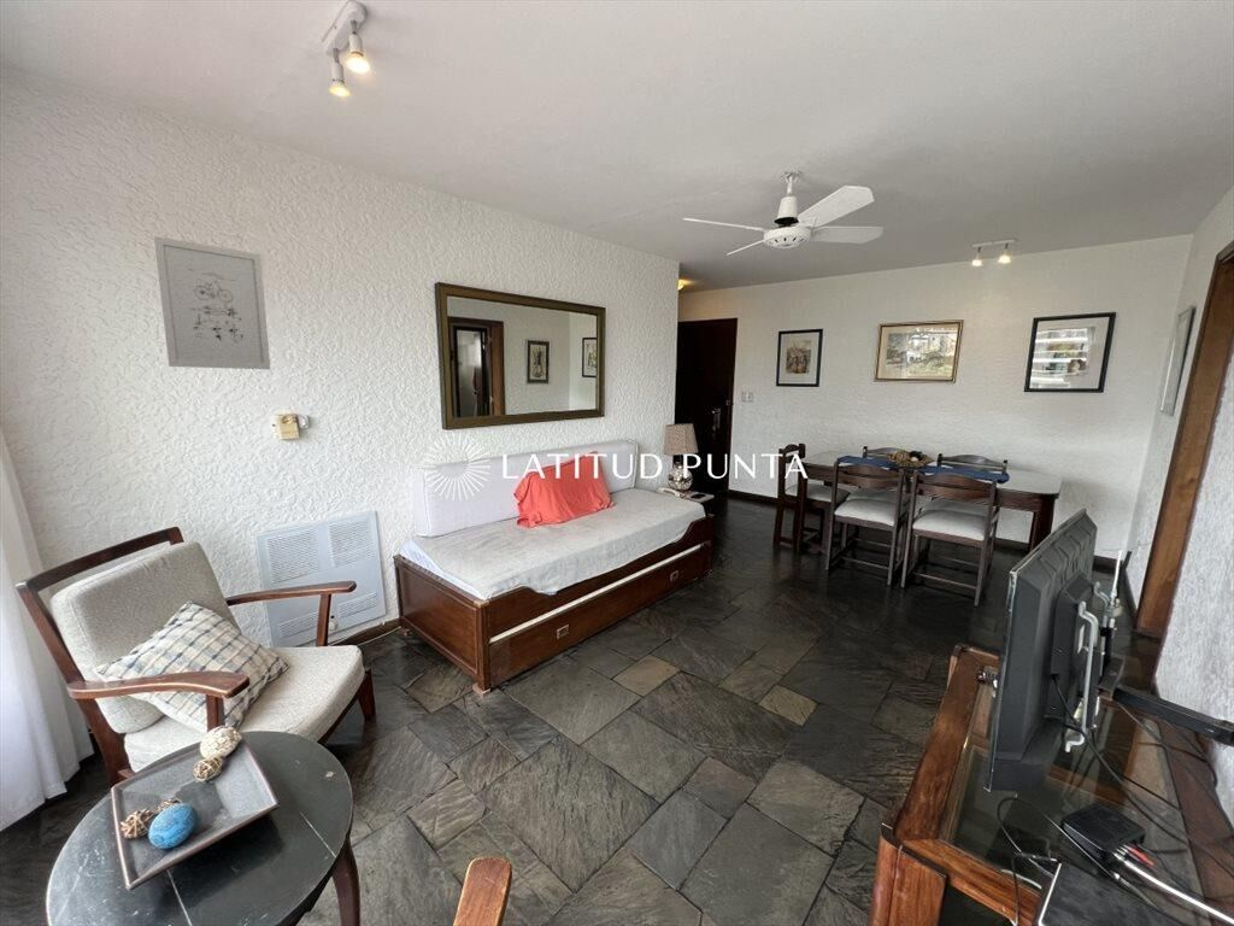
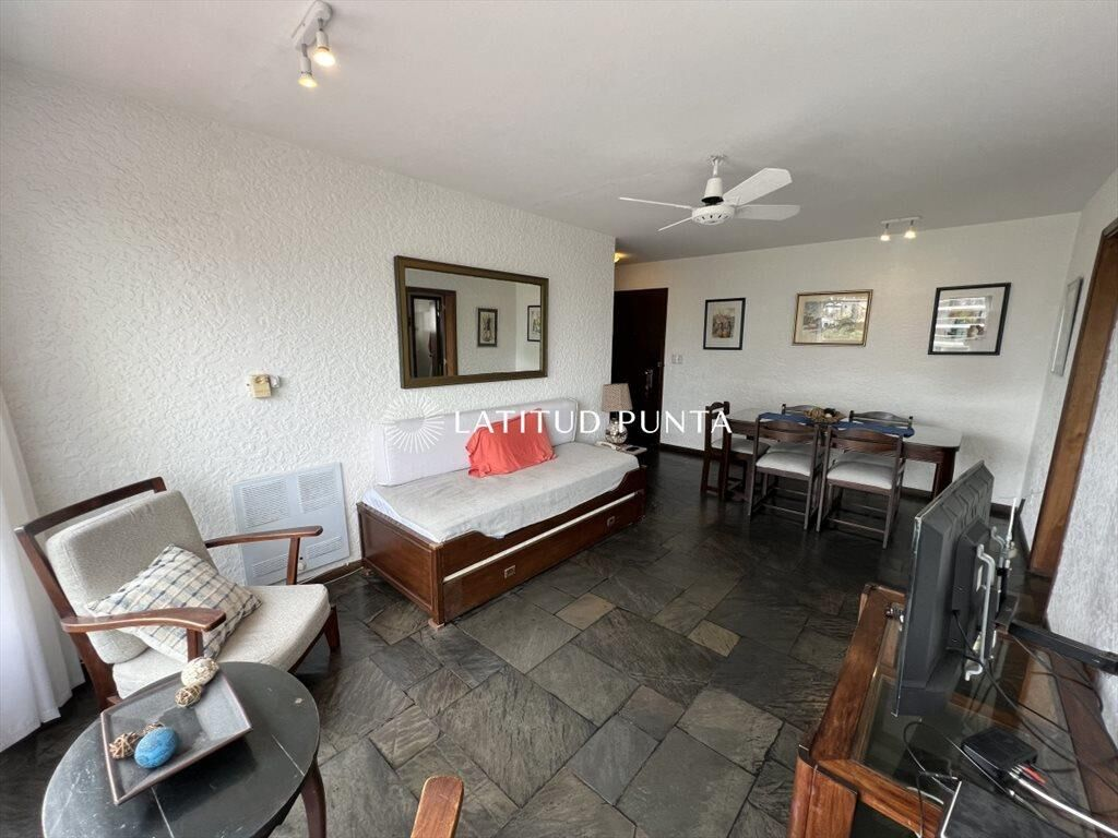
- wall art [152,235,271,370]
